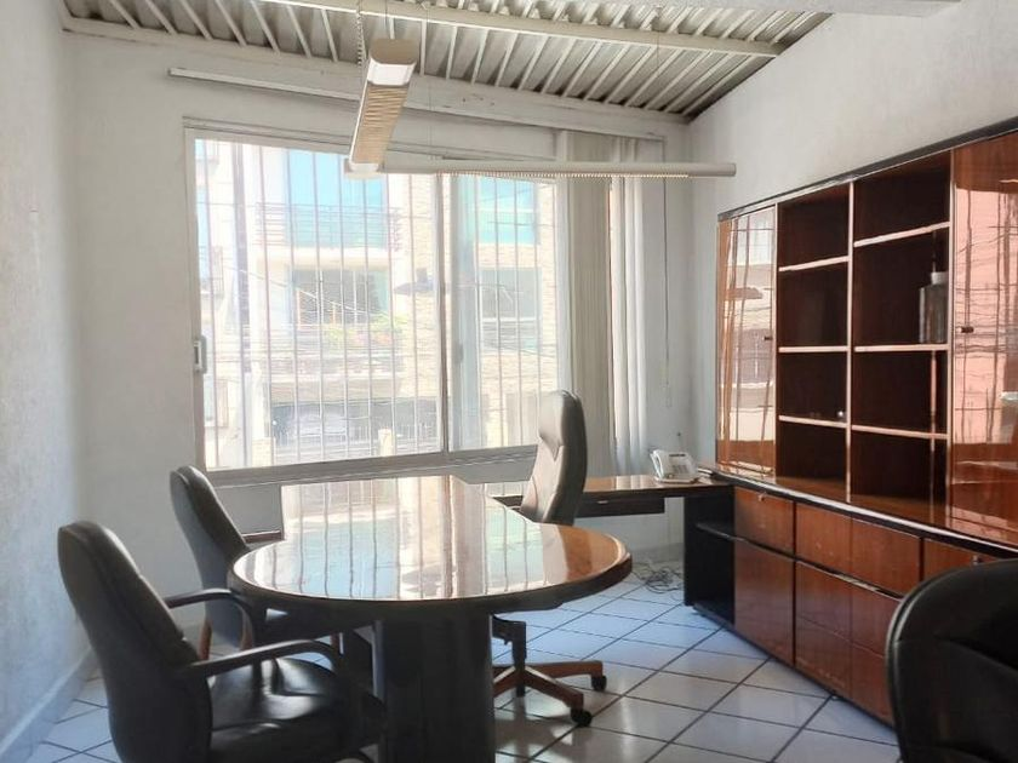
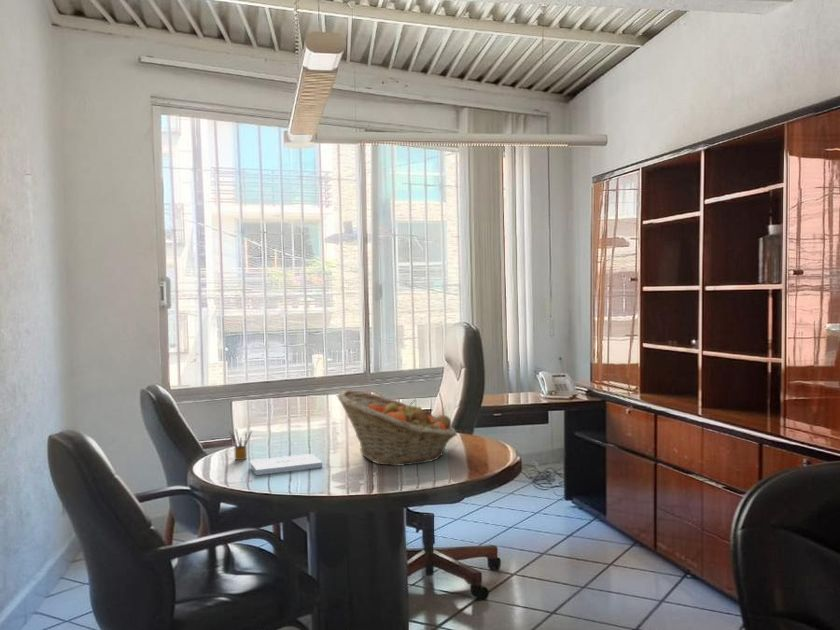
+ notepad [249,453,323,476]
+ fruit basket [336,389,458,467]
+ pencil box [228,429,253,461]
